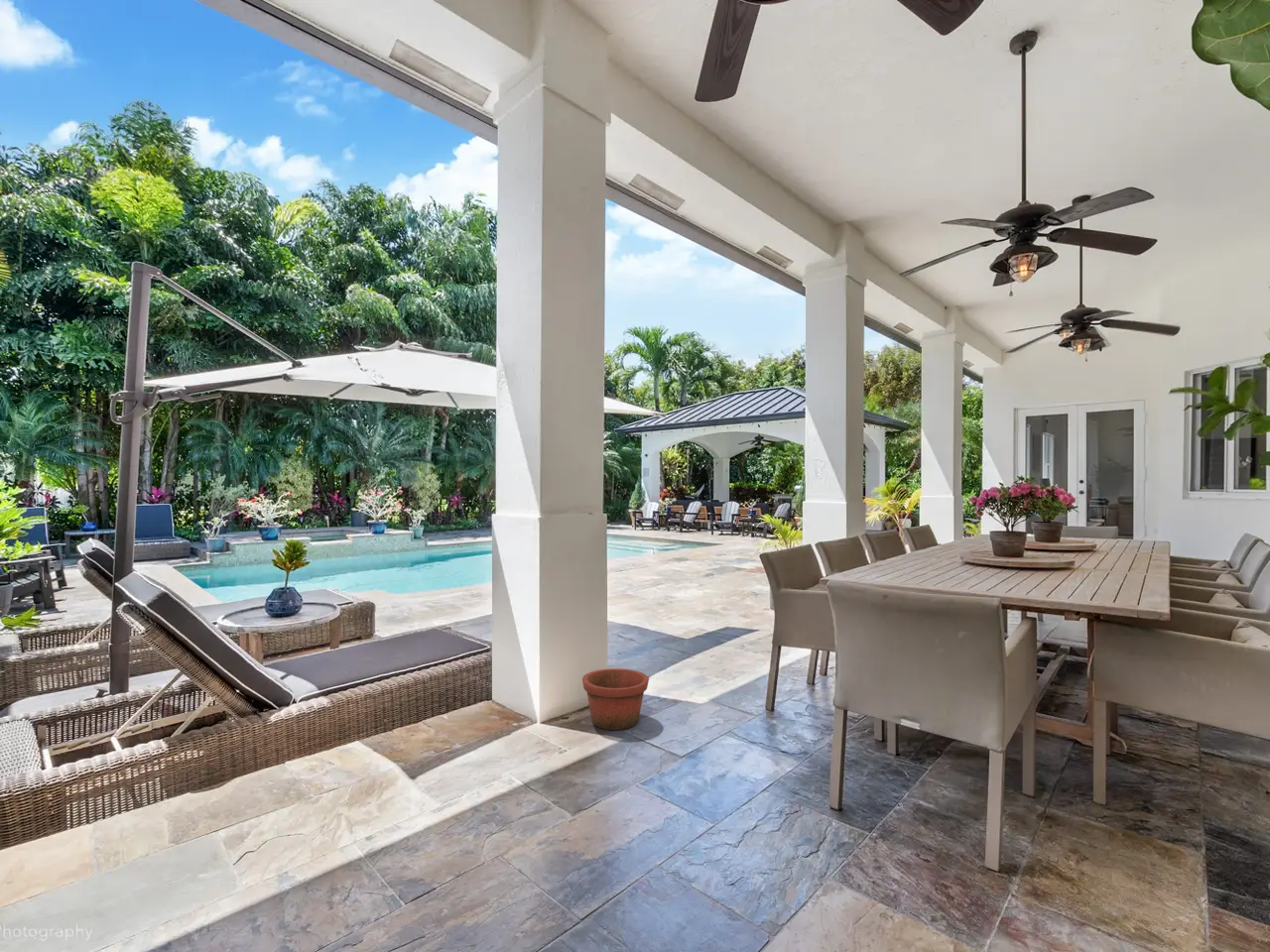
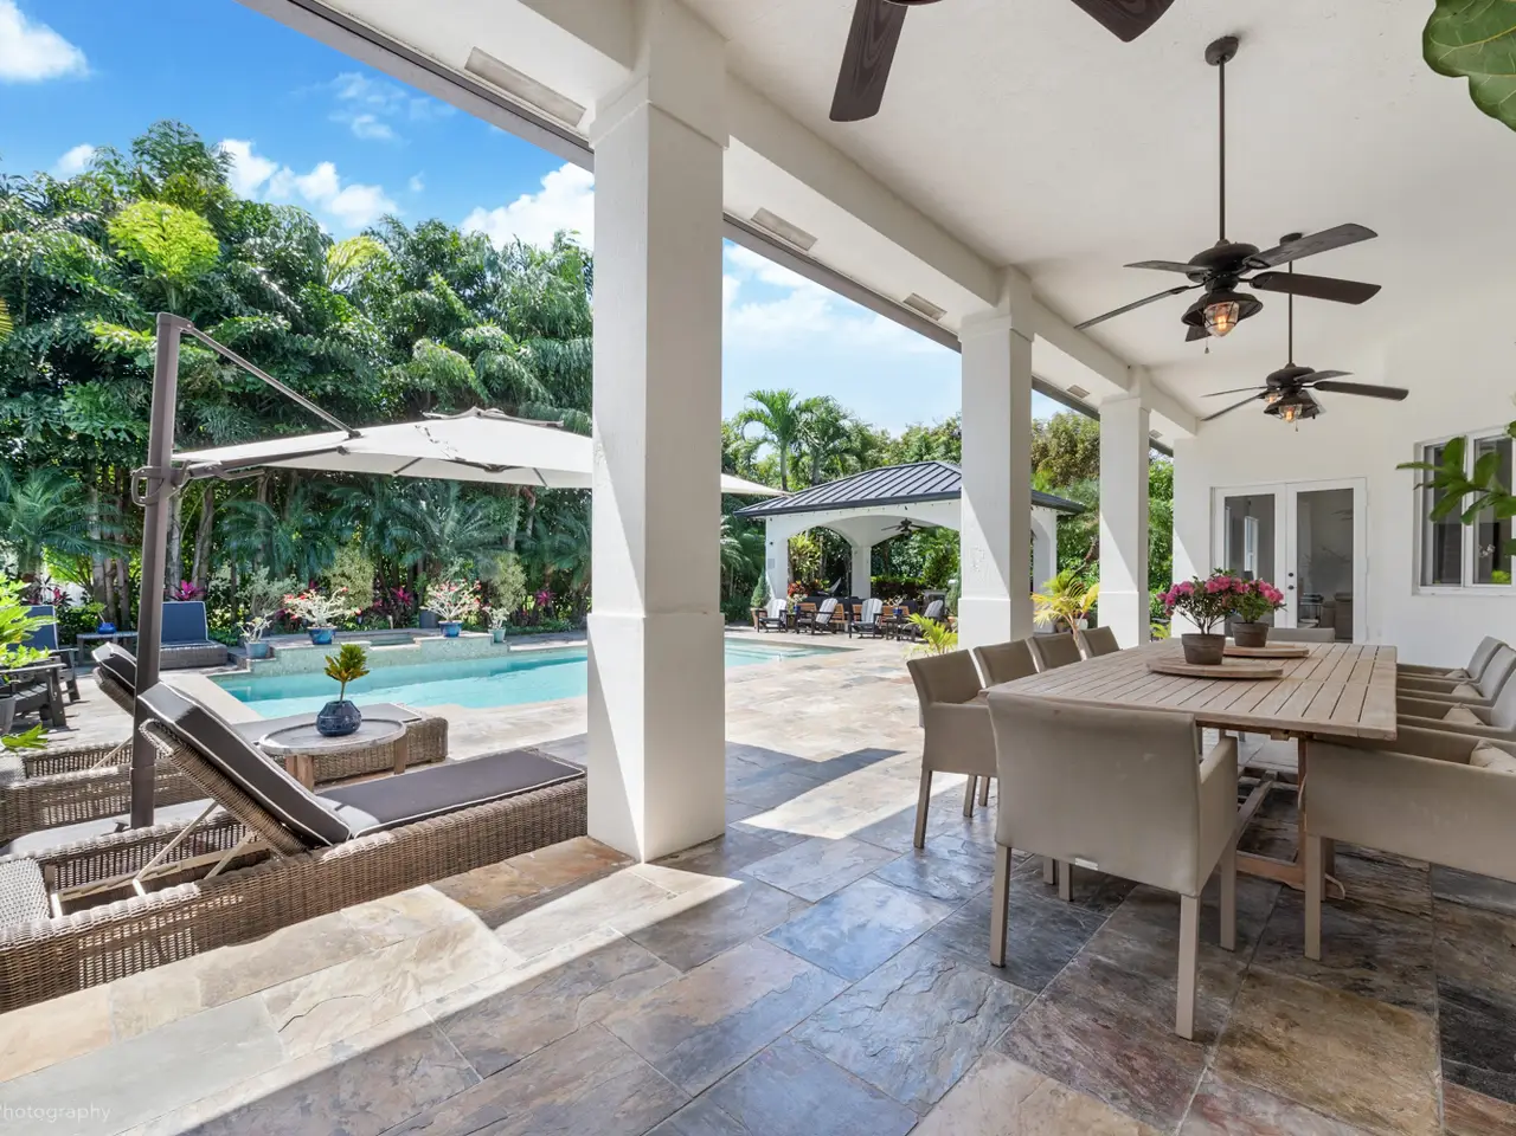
- pot [581,667,650,731]
